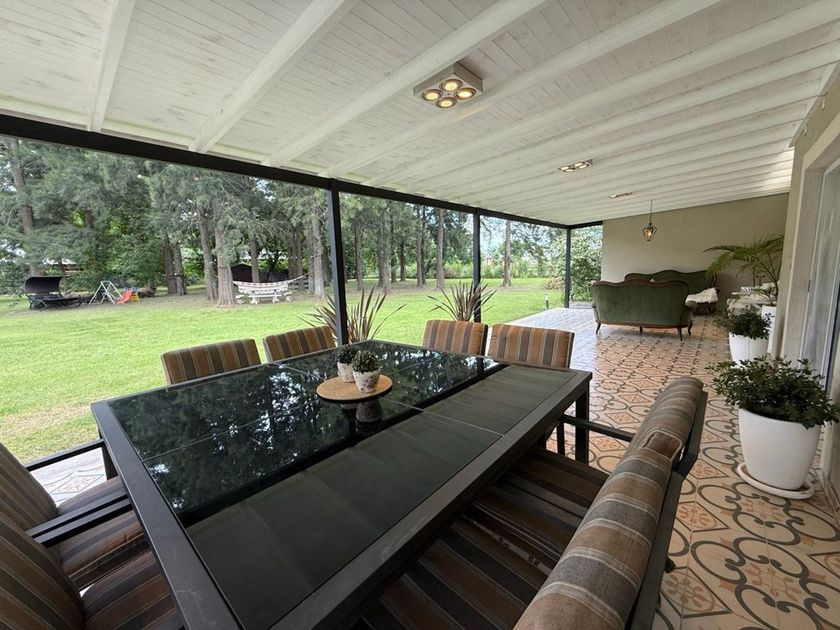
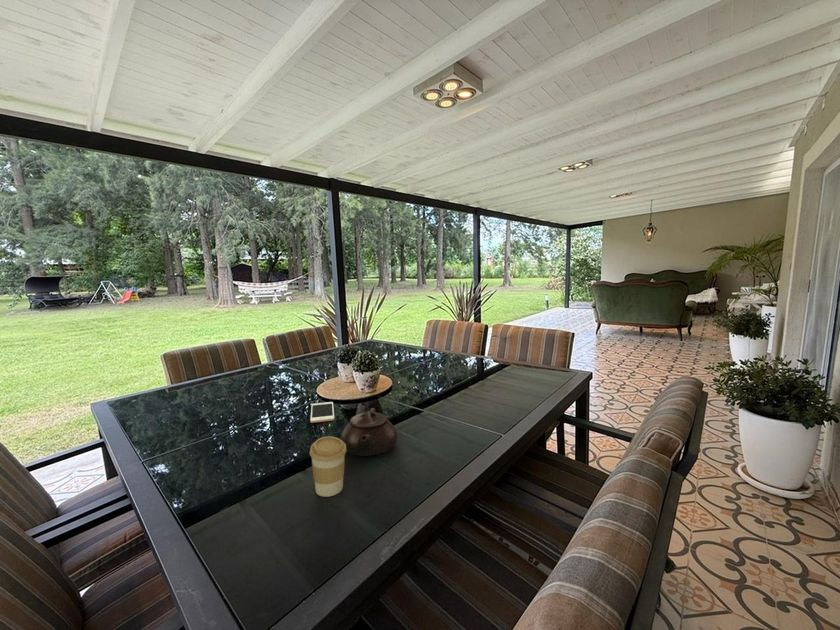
+ cell phone [309,401,335,424]
+ coffee cup [309,436,347,498]
+ teapot [339,407,398,457]
